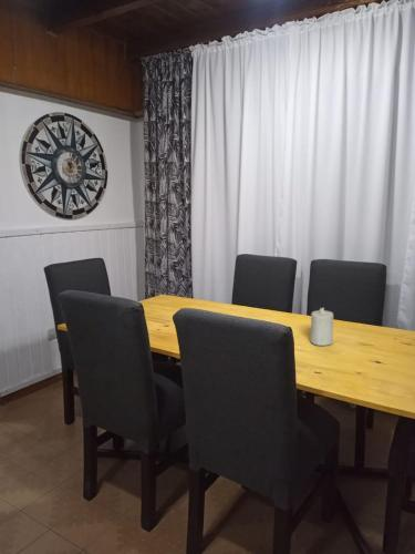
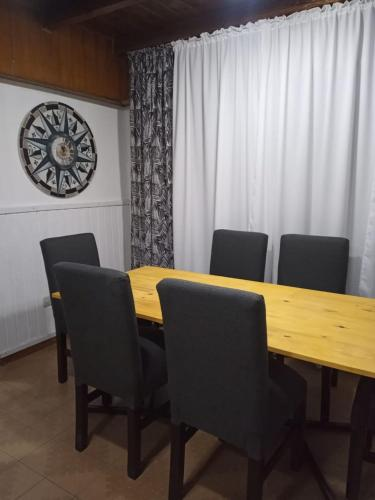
- candle [309,307,334,347]
